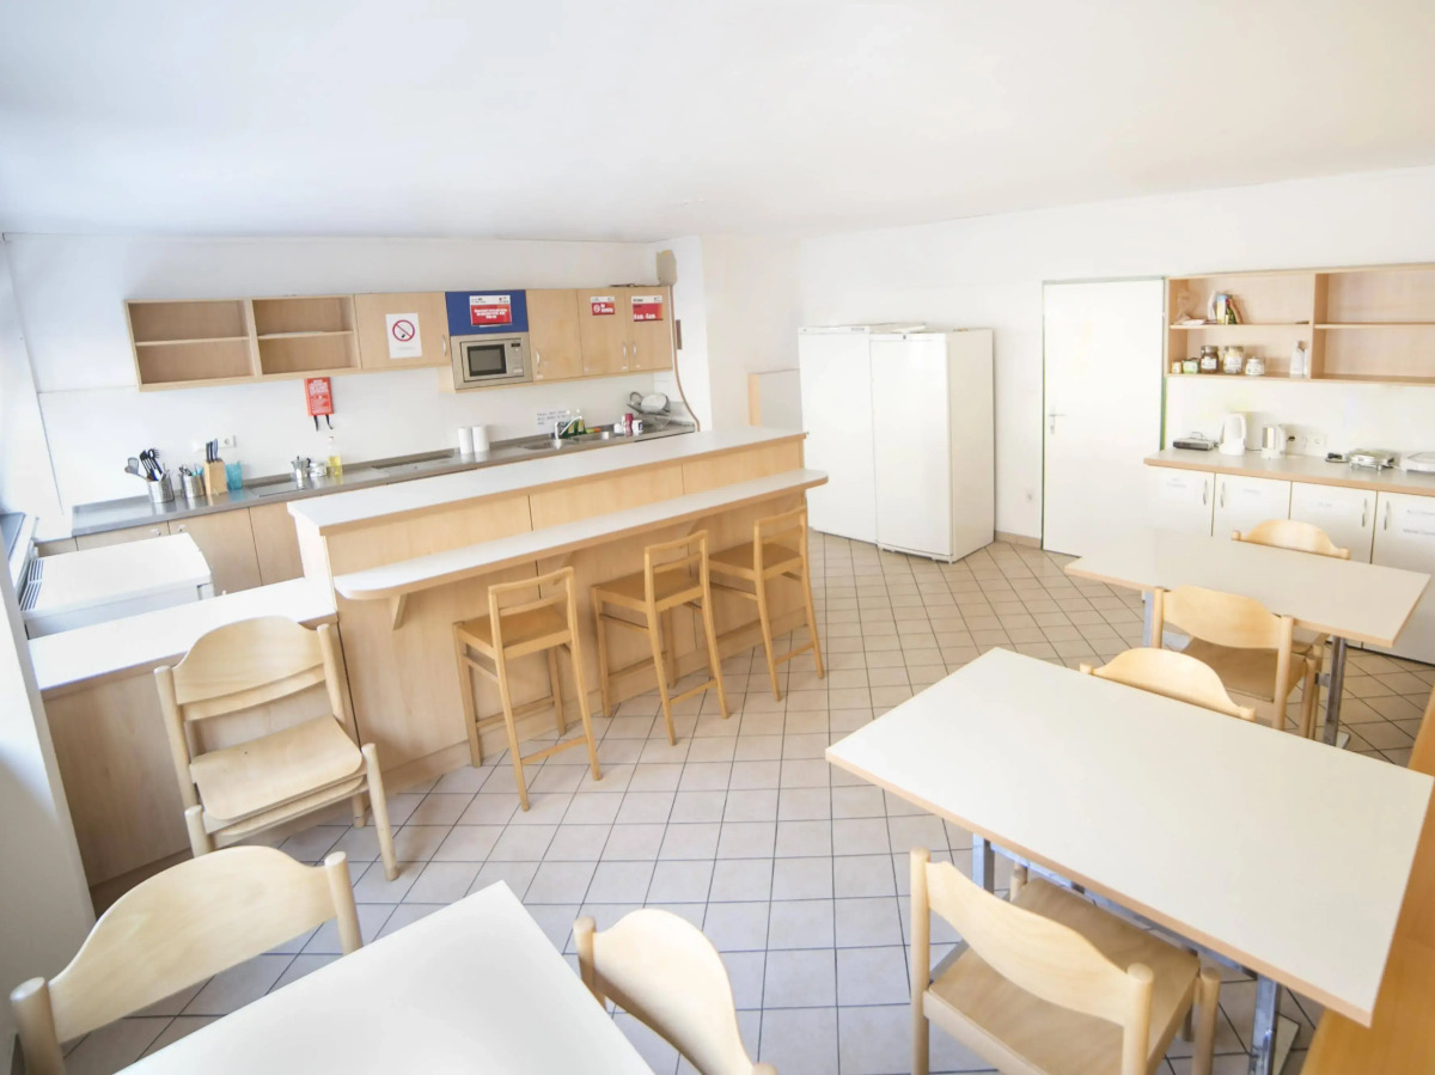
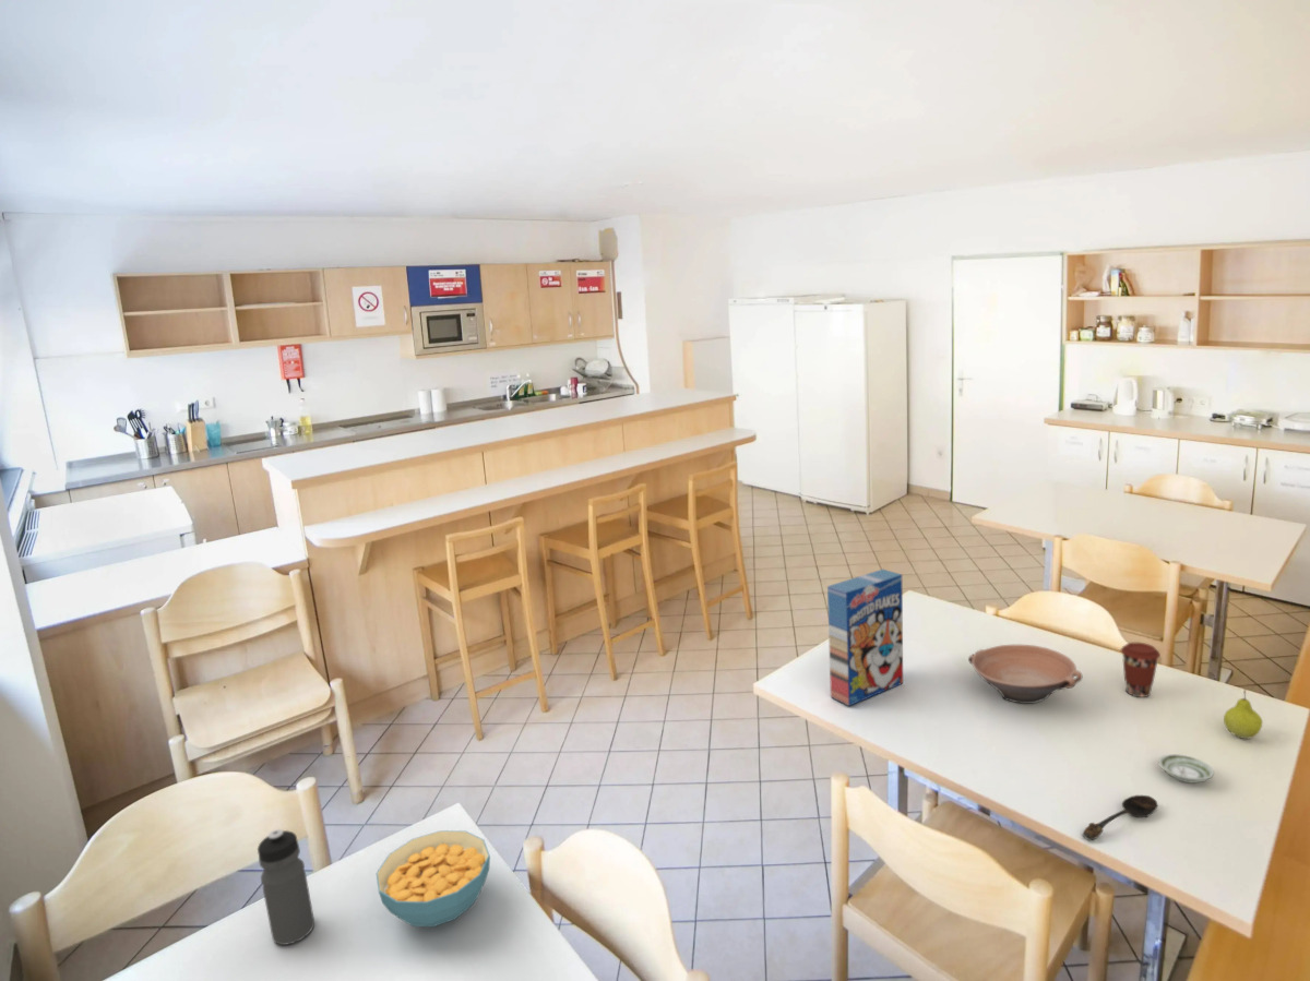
+ coffee cup [1120,642,1162,698]
+ cereal bowl [376,829,491,928]
+ bowl [967,644,1083,705]
+ saucer [1157,753,1215,783]
+ water bottle [257,828,315,946]
+ spoon [1081,794,1158,841]
+ fruit [1223,689,1264,740]
+ cereal box [826,569,904,707]
